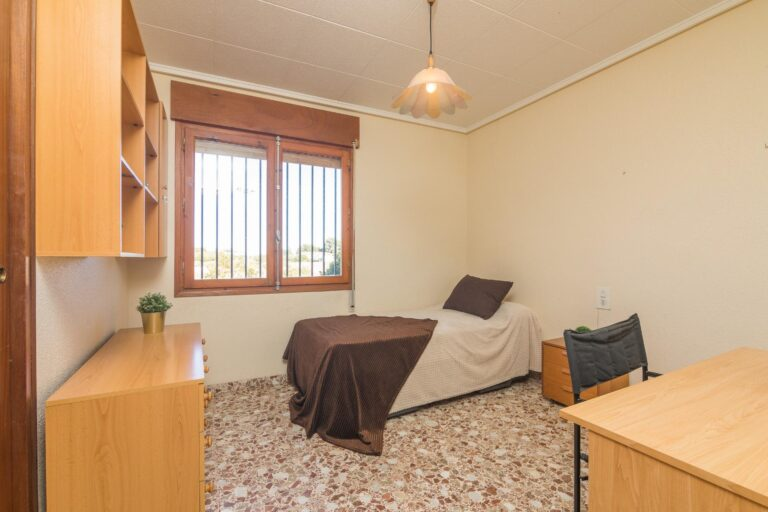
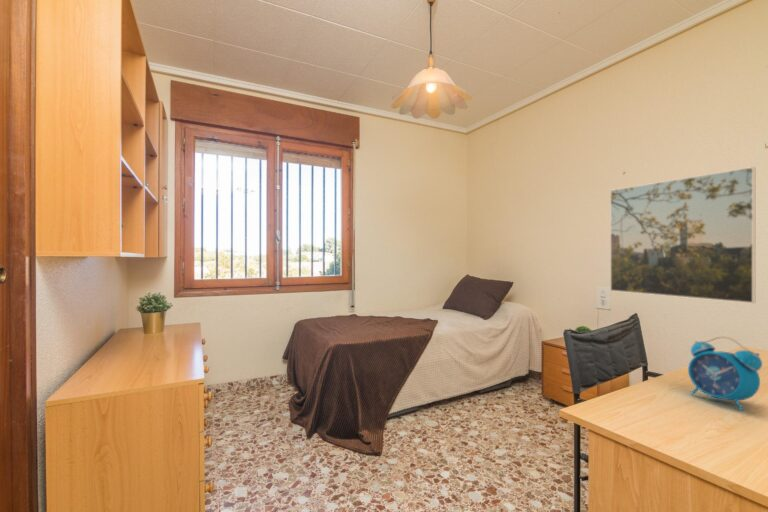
+ alarm clock [687,335,763,411]
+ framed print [609,166,756,304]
